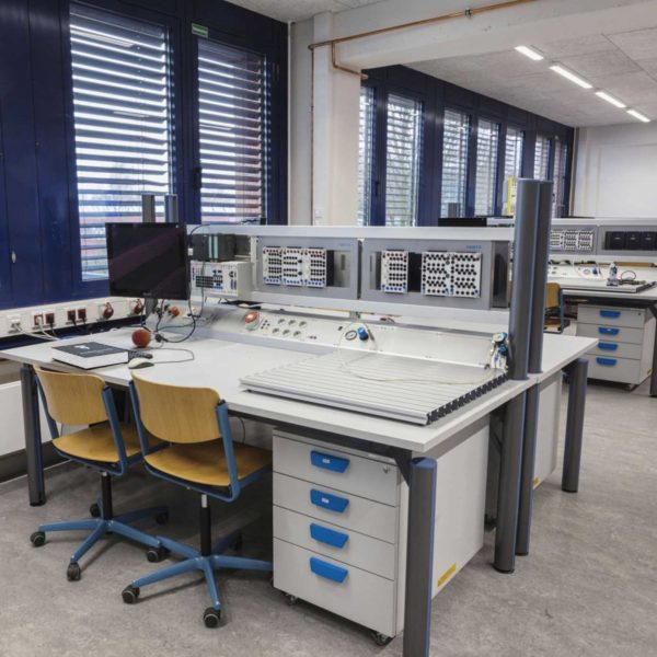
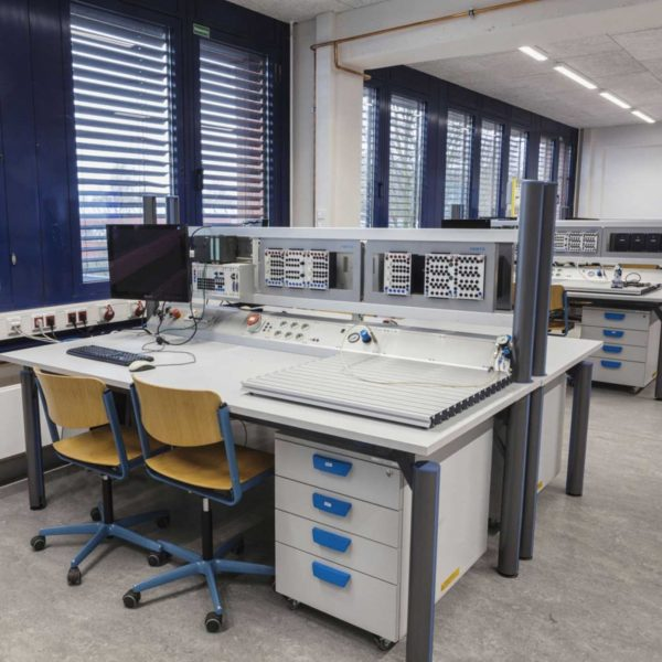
- apple [130,328,152,348]
- booklet [50,341,130,370]
